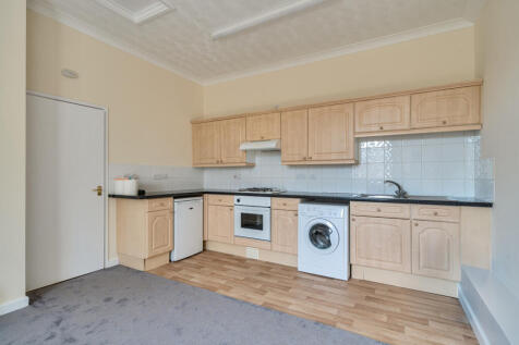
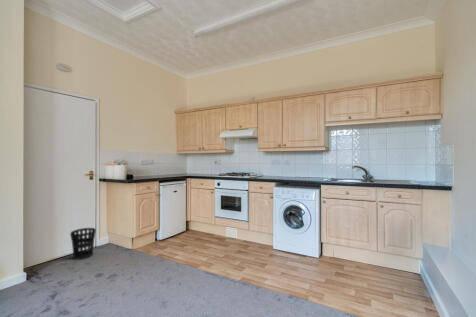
+ wastebasket [69,227,97,261]
